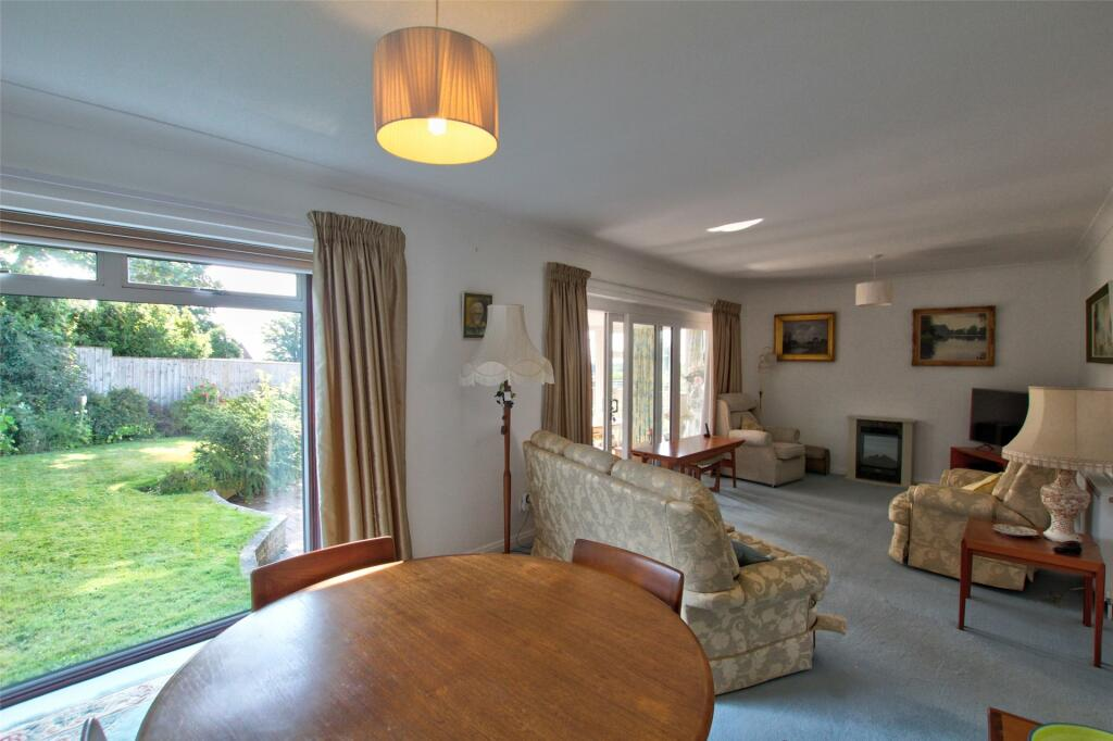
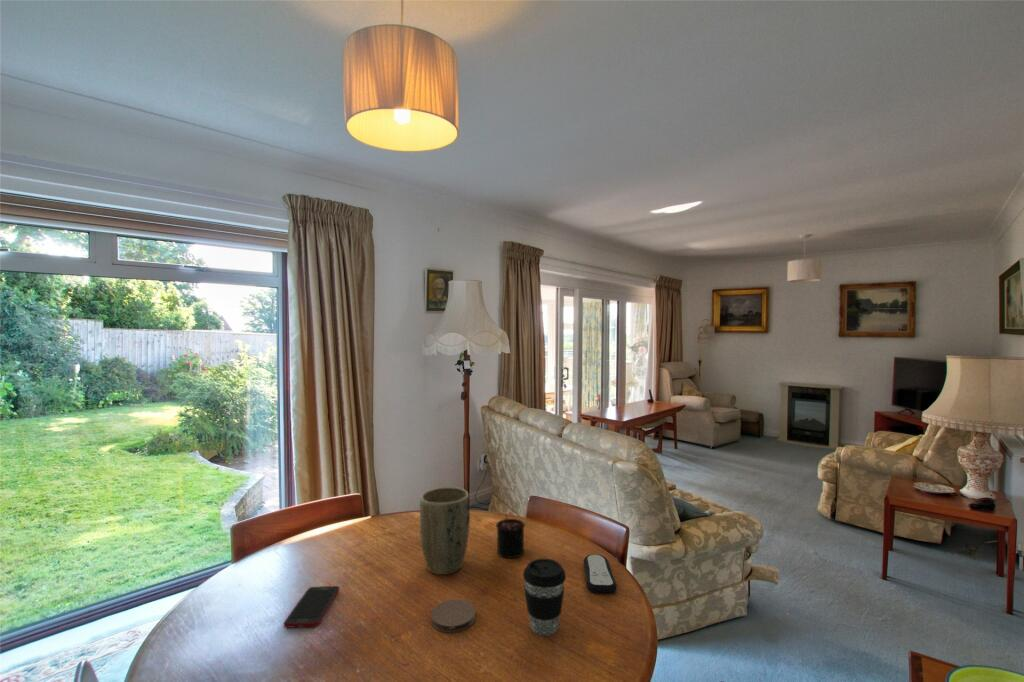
+ cell phone [283,585,340,629]
+ coaster [430,598,477,634]
+ remote control [583,554,618,594]
+ coffee cup [522,558,567,637]
+ candle [495,514,526,559]
+ plant pot [419,486,471,576]
